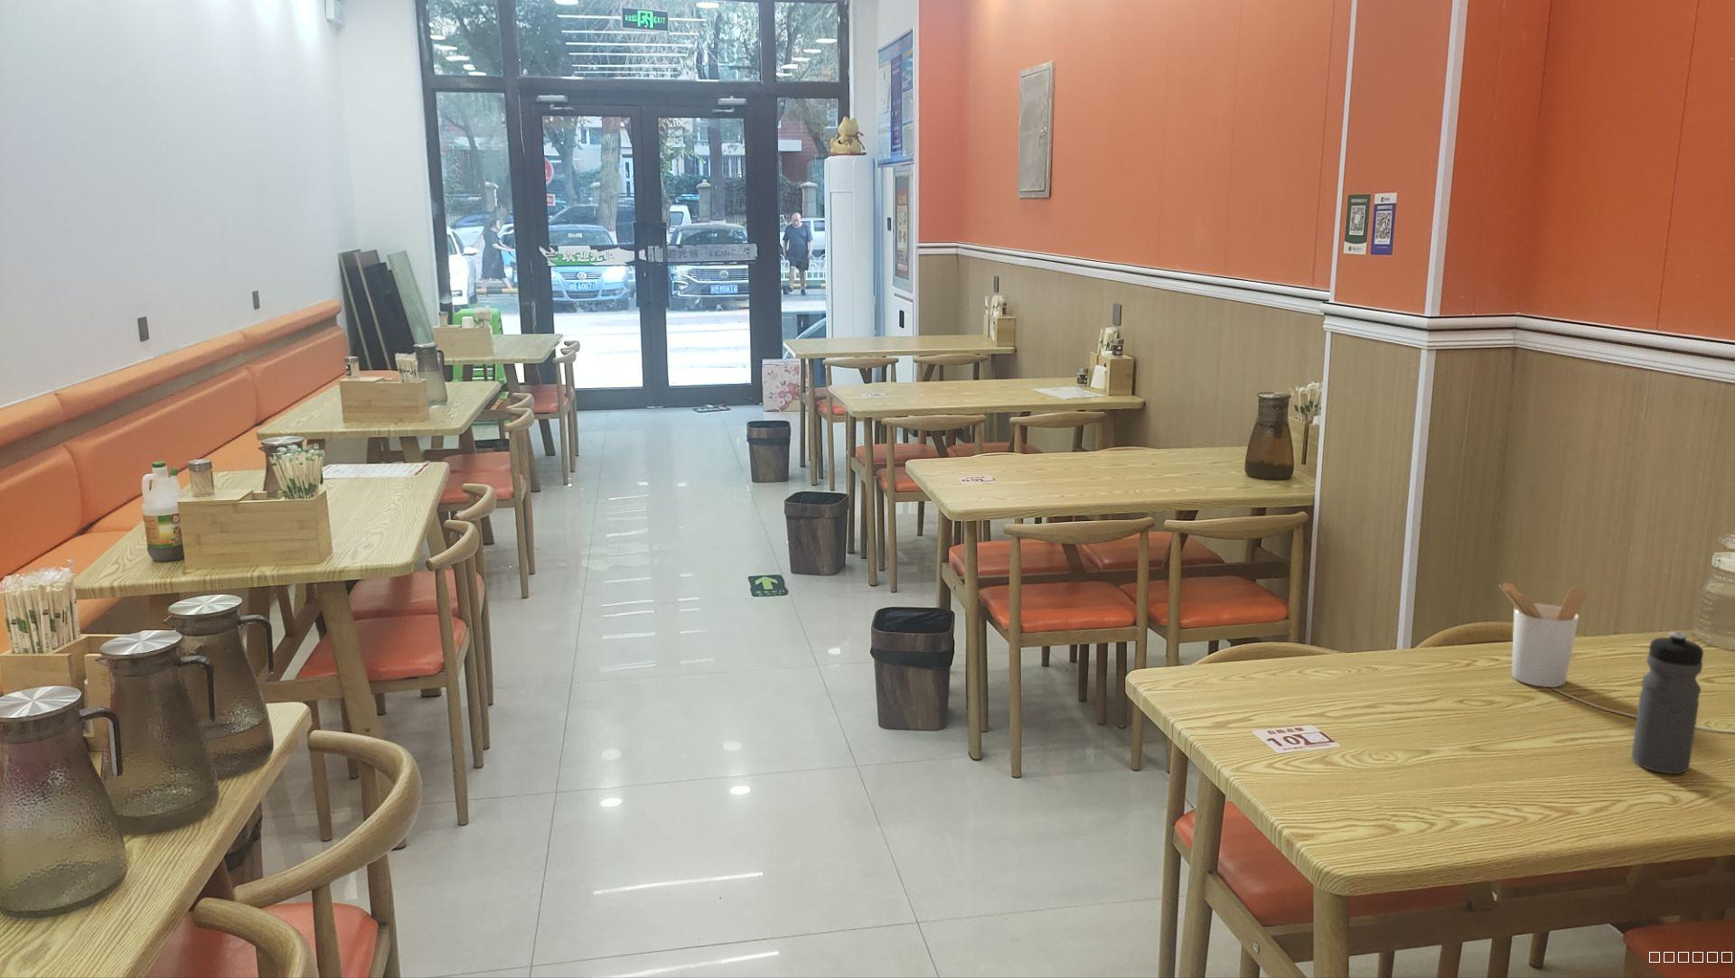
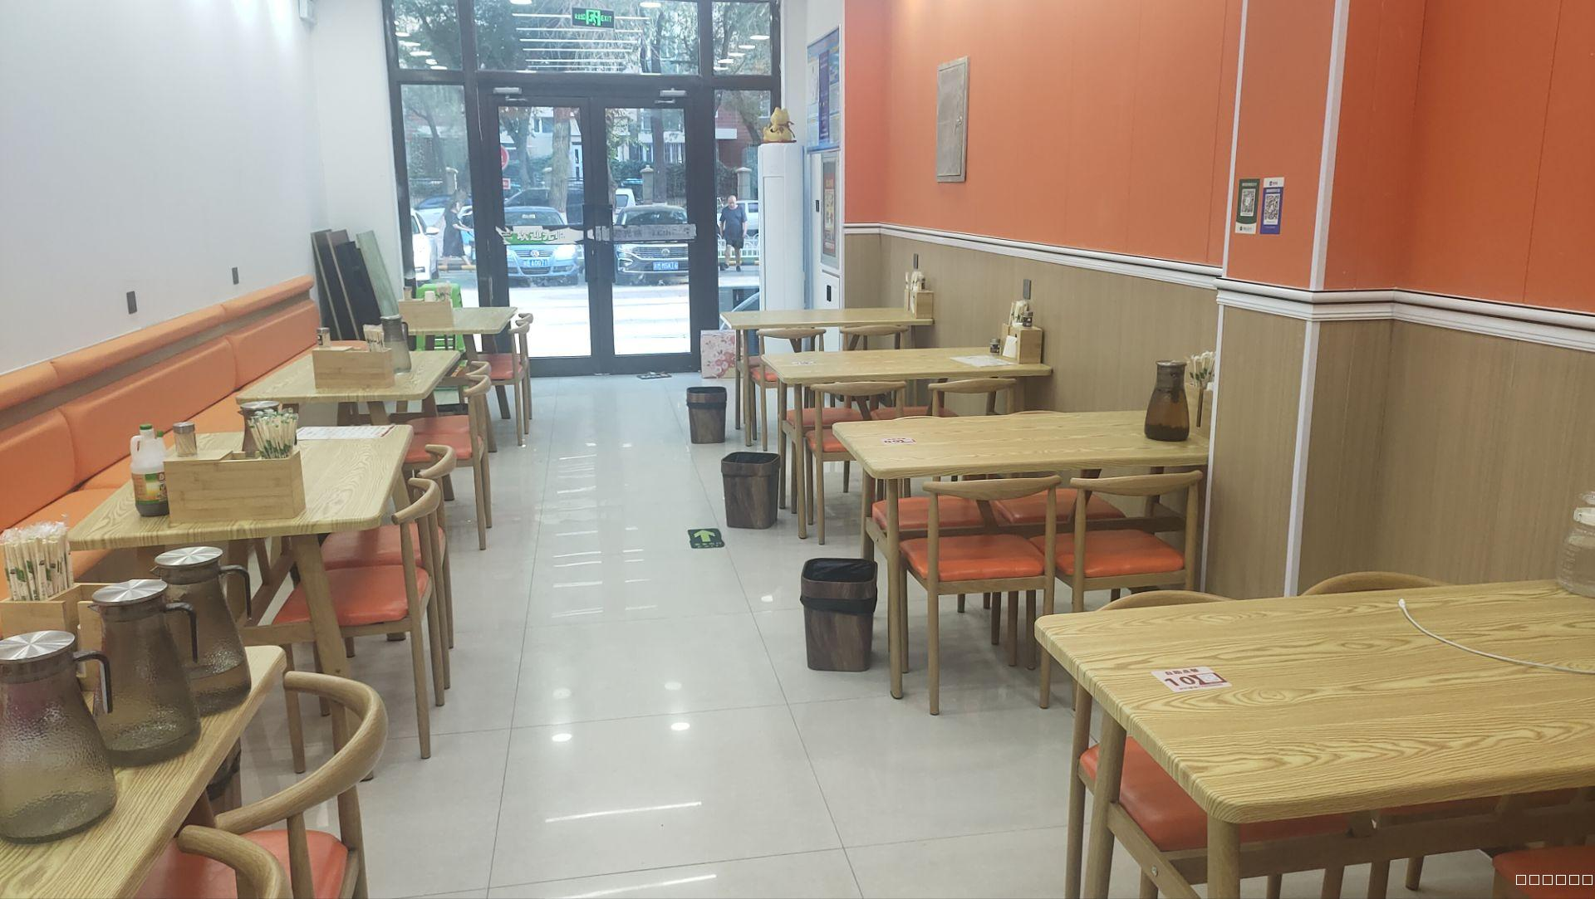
- utensil holder [1498,581,1587,689]
- water bottle [1630,631,1704,774]
